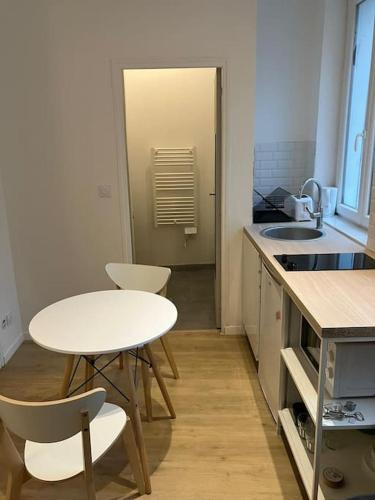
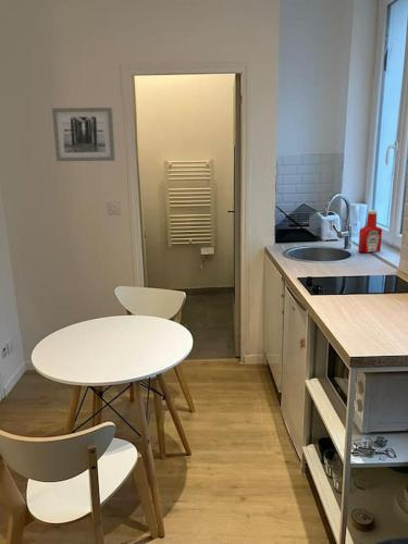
+ wall art [51,107,116,162]
+ soap bottle [357,209,383,254]
